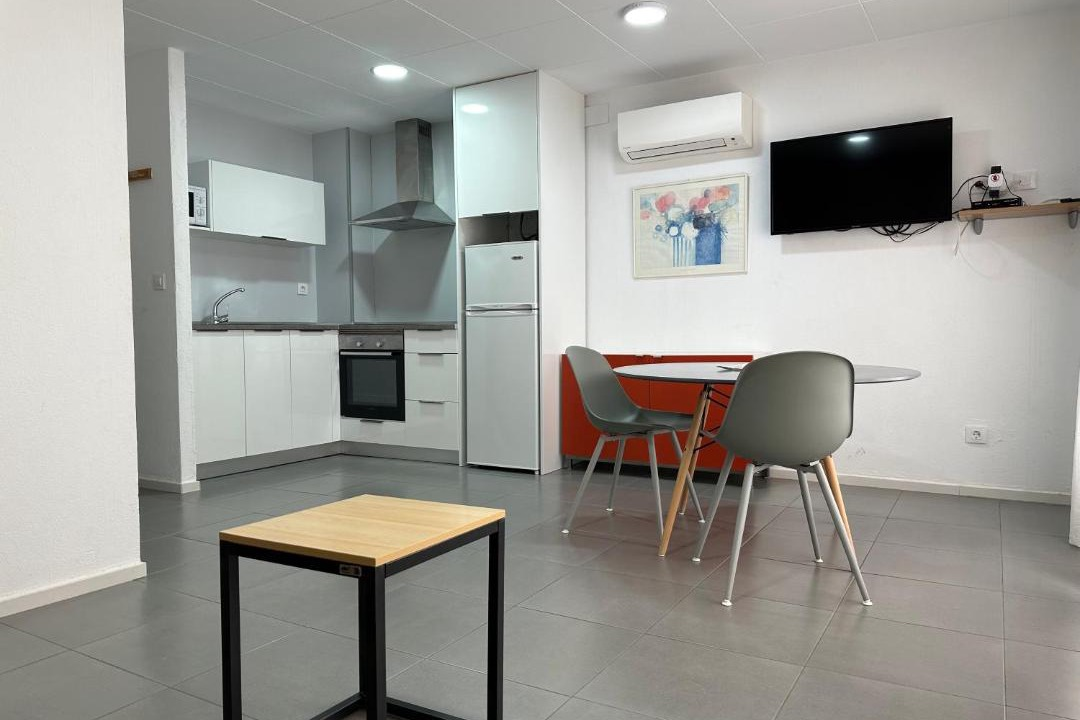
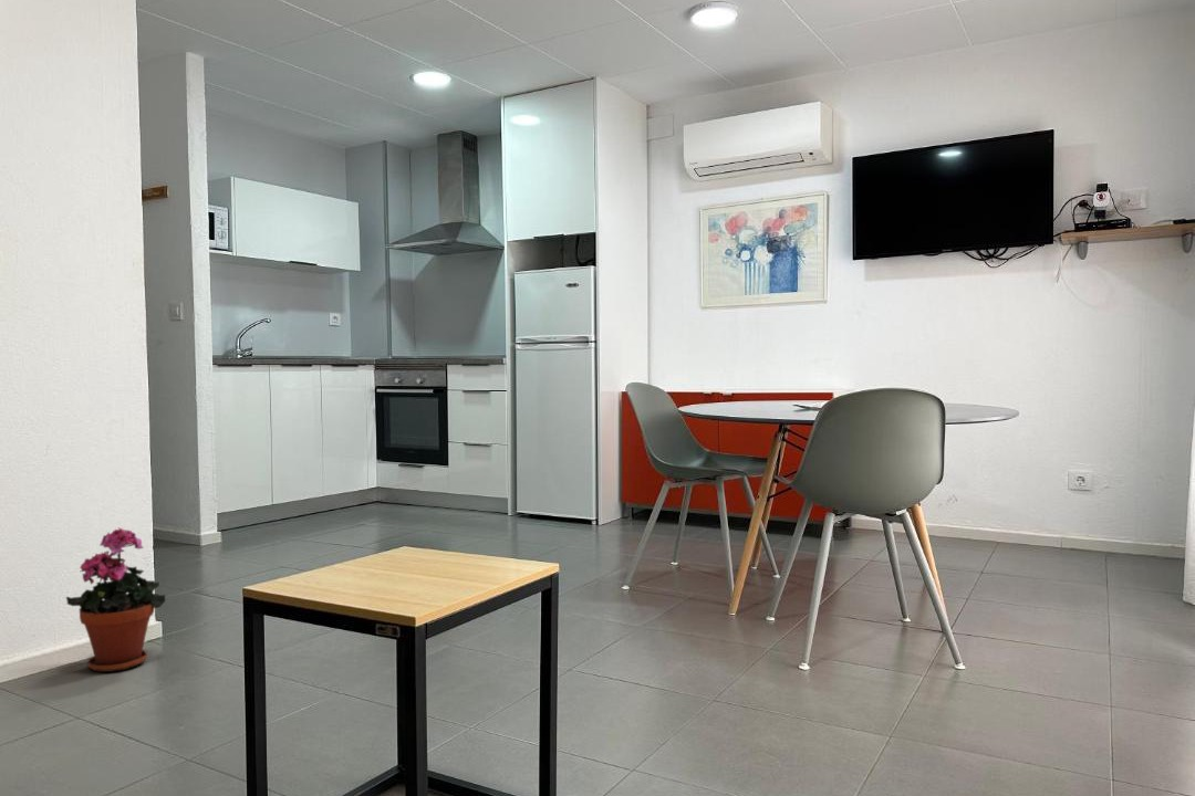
+ potted plant [65,526,166,673]
